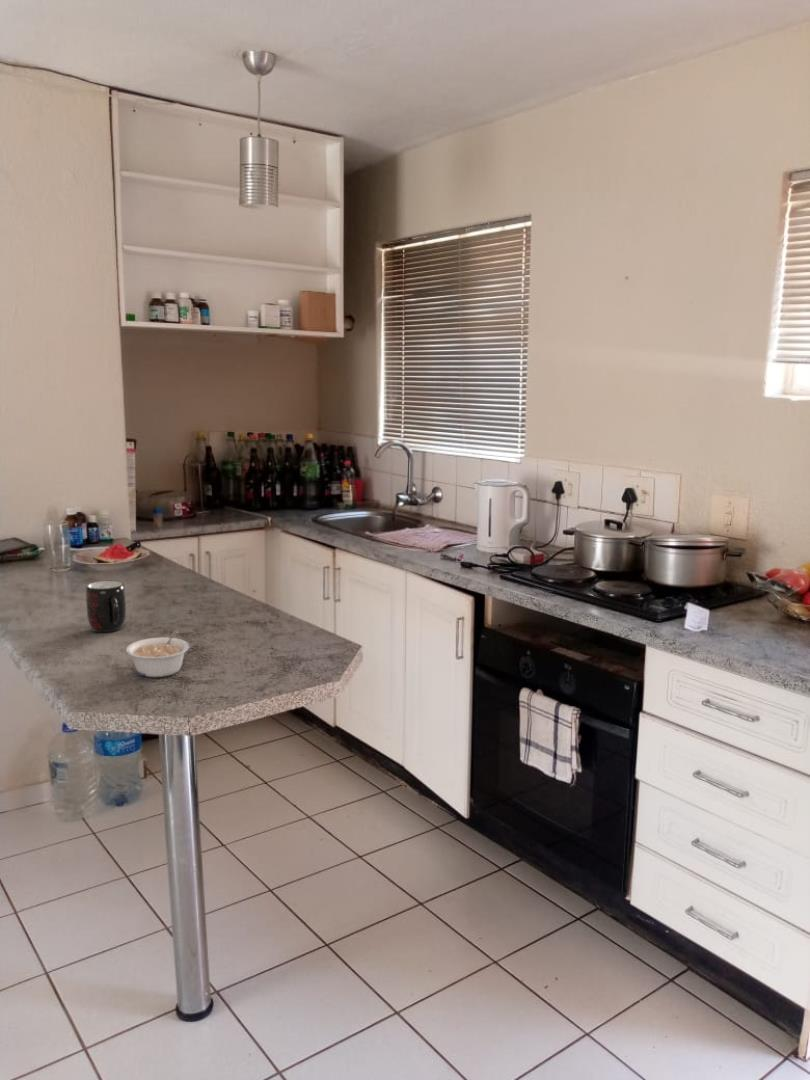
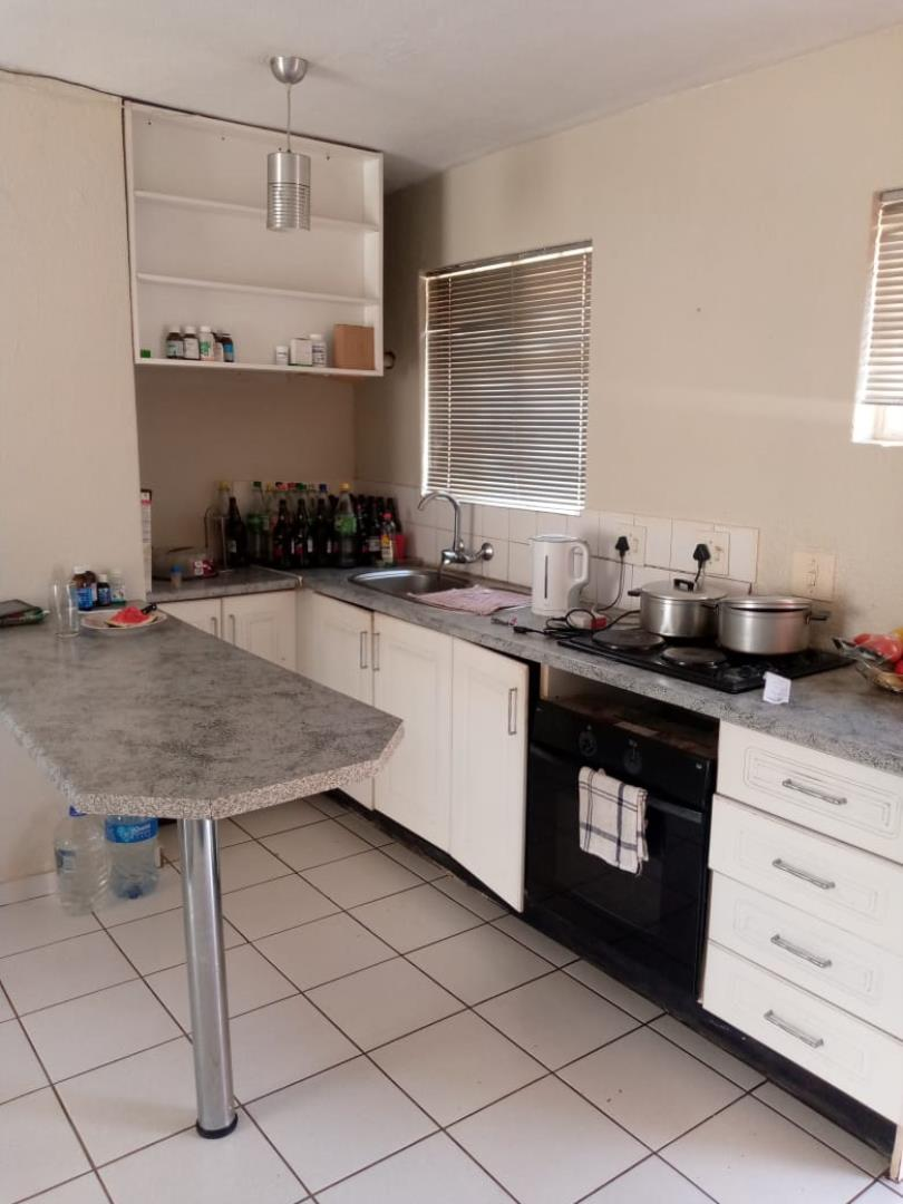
- mug [85,580,127,633]
- legume [125,628,190,678]
